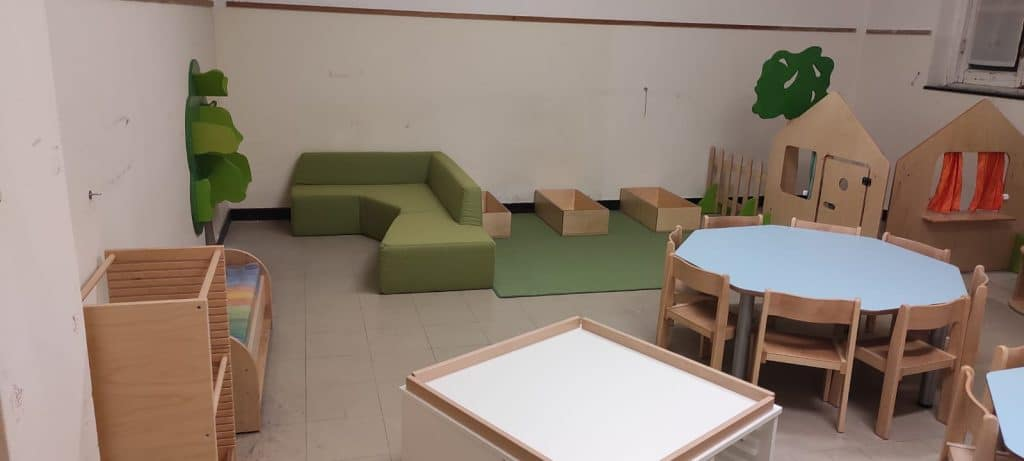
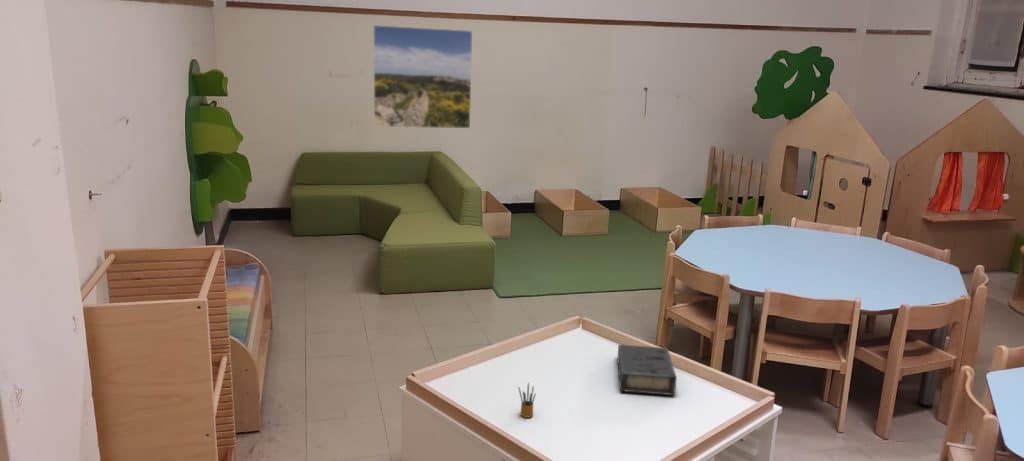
+ book [616,344,678,396]
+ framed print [372,24,473,129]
+ pencil box [517,381,537,419]
